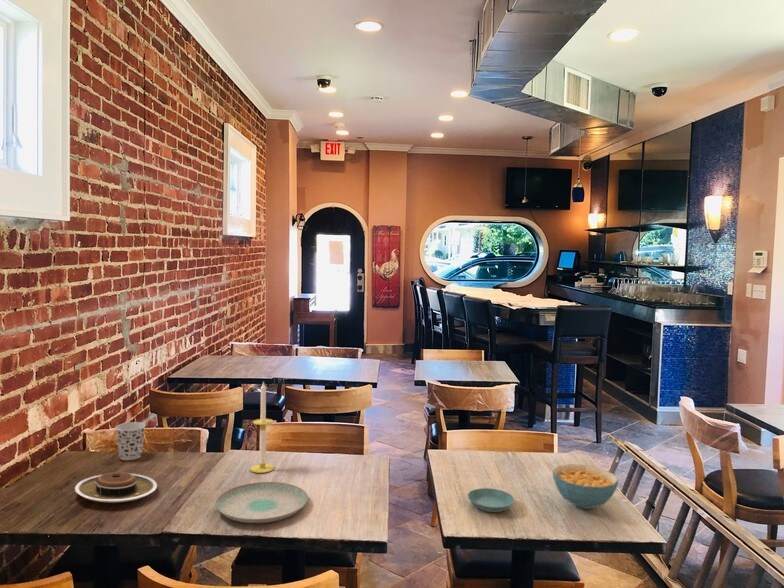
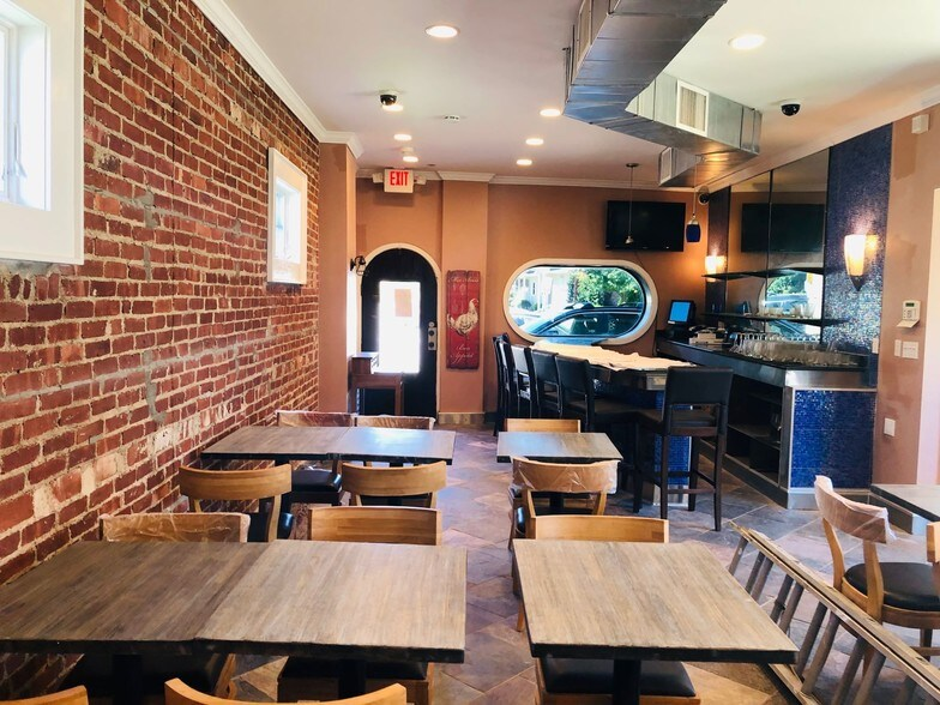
- candle [249,380,275,474]
- cup [114,421,147,461]
- plate [74,471,158,504]
- cereal bowl [552,463,619,510]
- plate [215,481,309,524]
- saucer [466,487,516,513]
